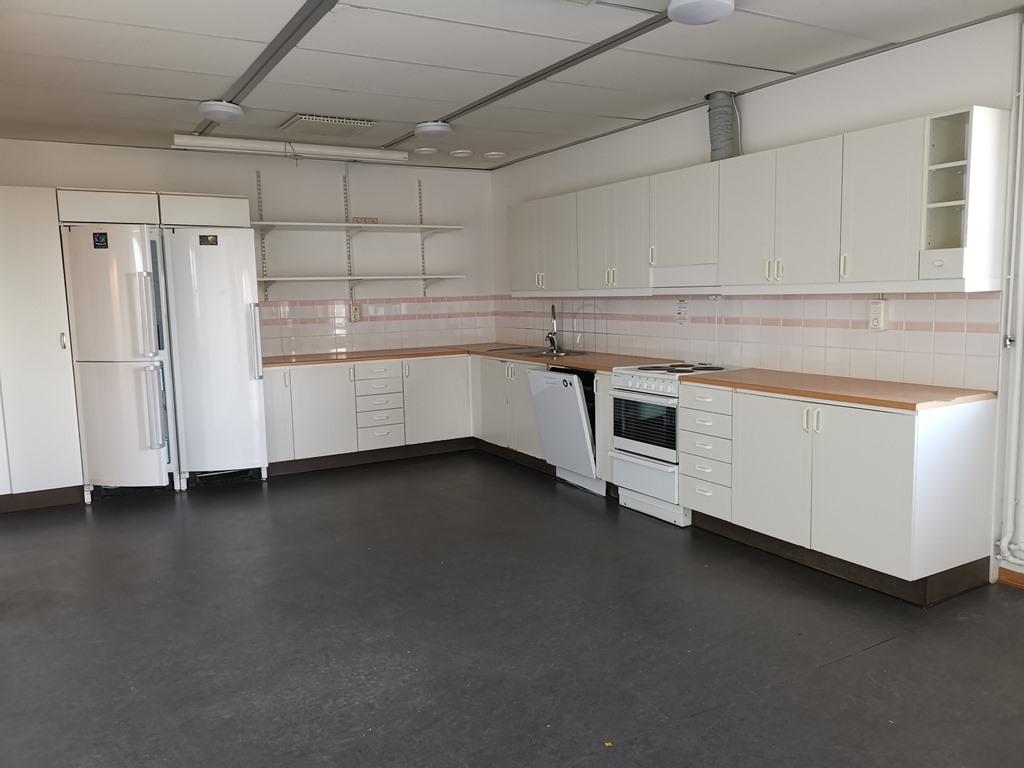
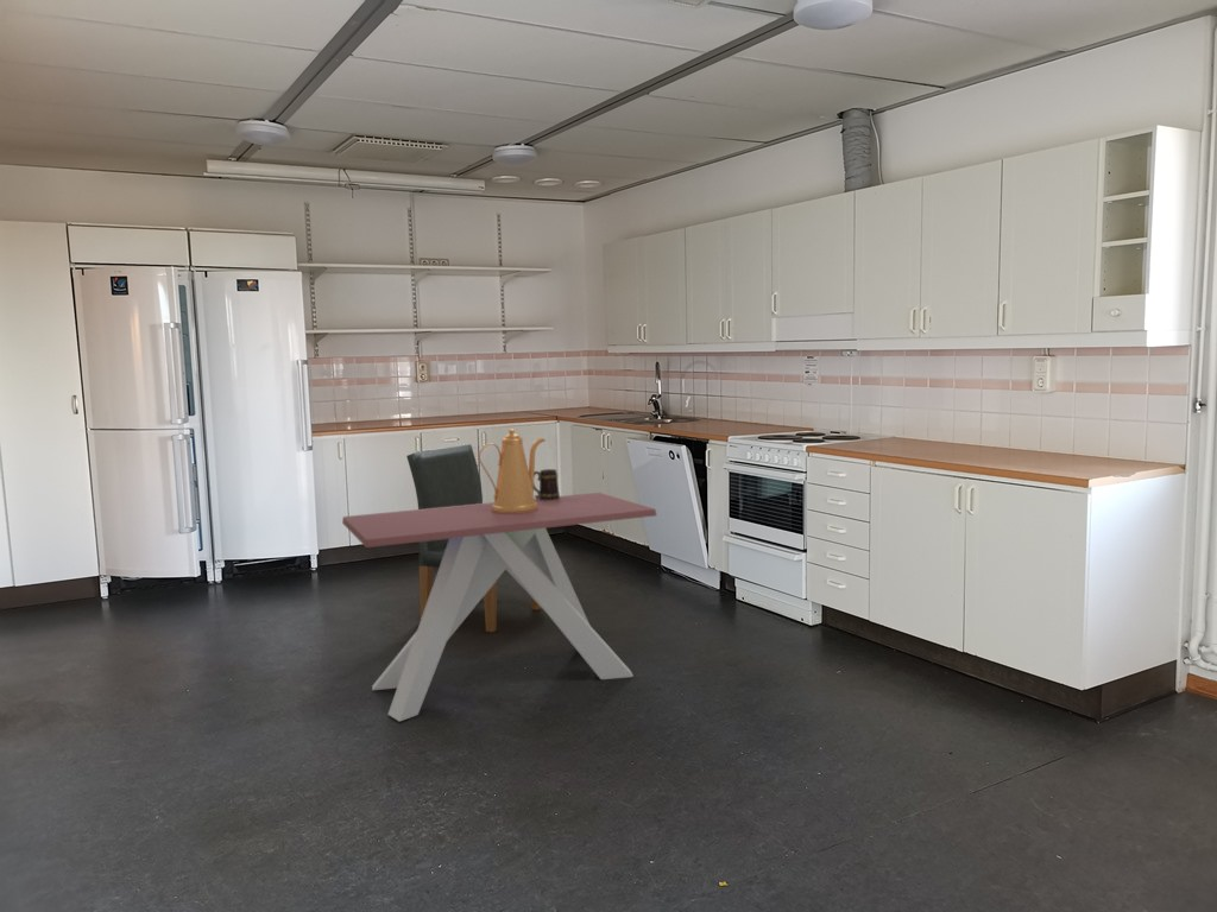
+ coffee pot [477,428,547,514]
+ mug [534,468,561,500]
+ dining chair [405,443,542,633]
+ dining table [341,492,657,723]
